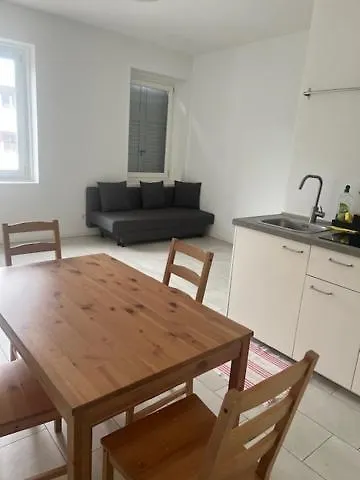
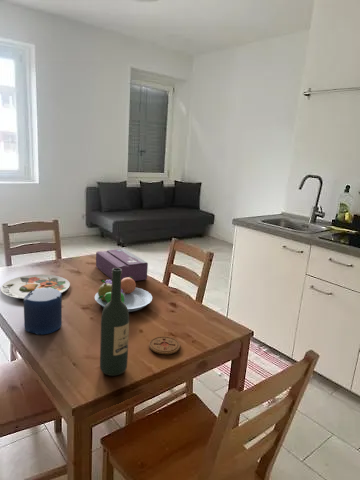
+ candle [23,288,63,336]
+ coaster [148,336,181,355]
+ wine bottle [99,268,130,377]
+ tissue box [95,247,149,282]
+ fruit bowl [94,277,153,313]
+ plate [0,274,71,300]
